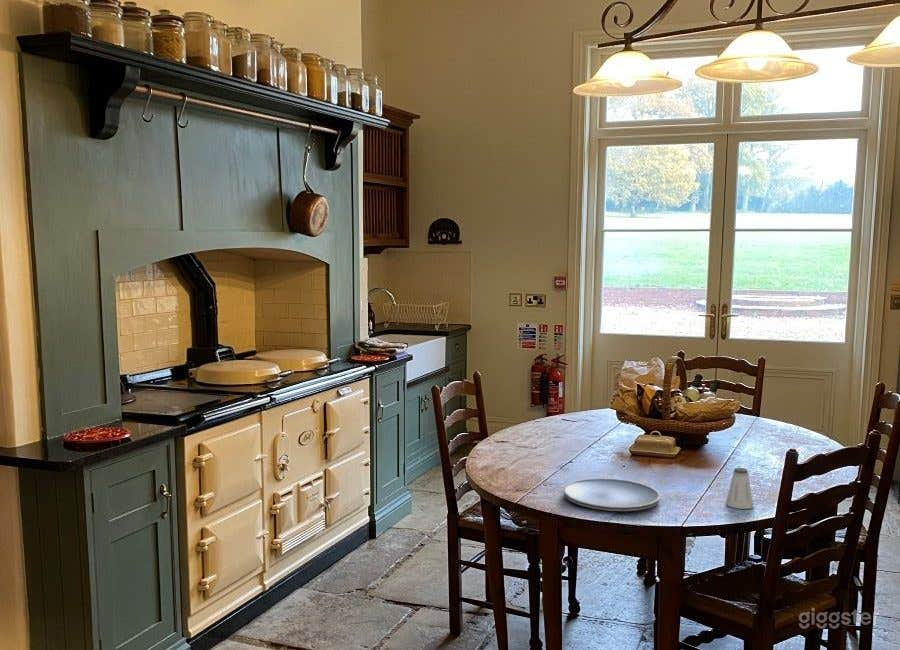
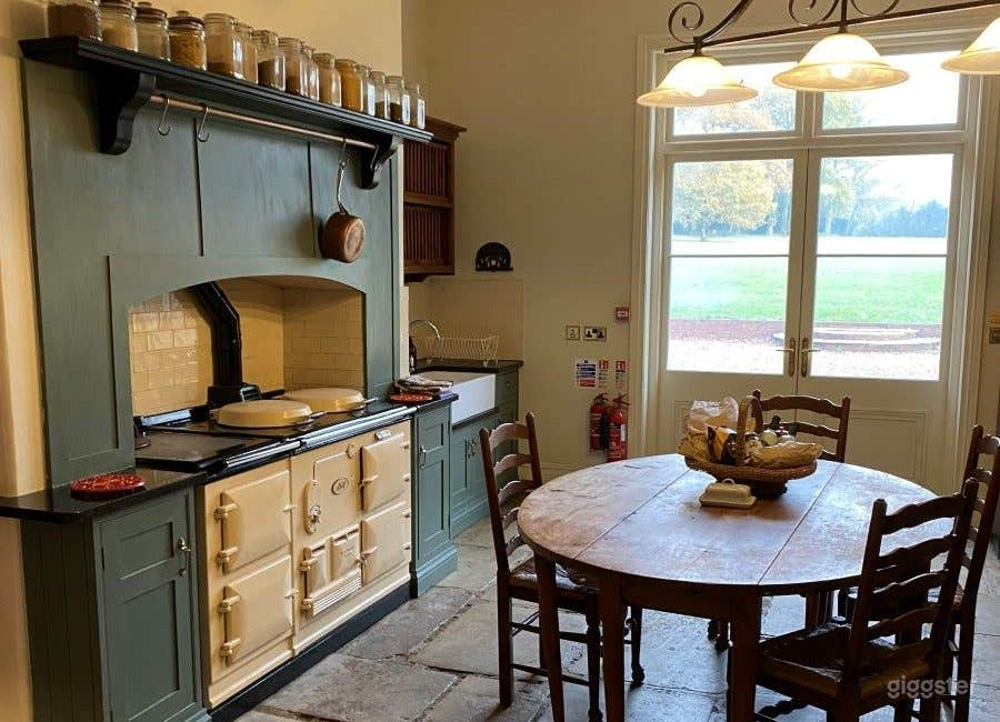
- plate [563,477,662,512]
- saltshaker [725,467,754,510]
